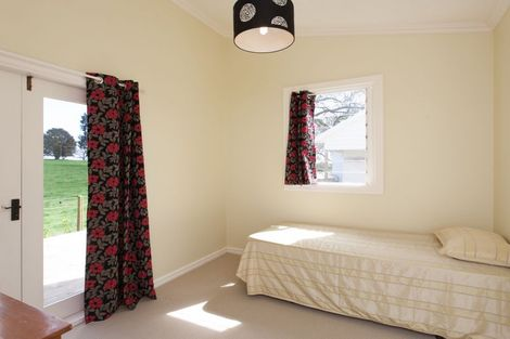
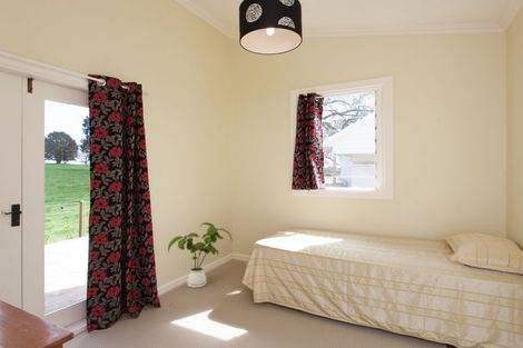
+ house plant [167,221,234,289]
